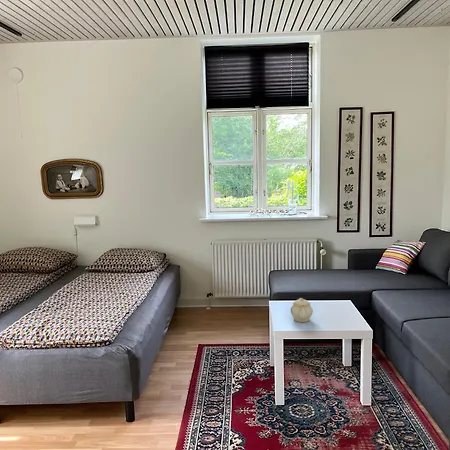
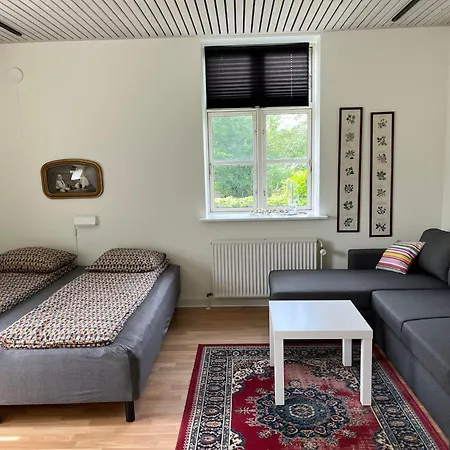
- teapot [290,297,314,323]
